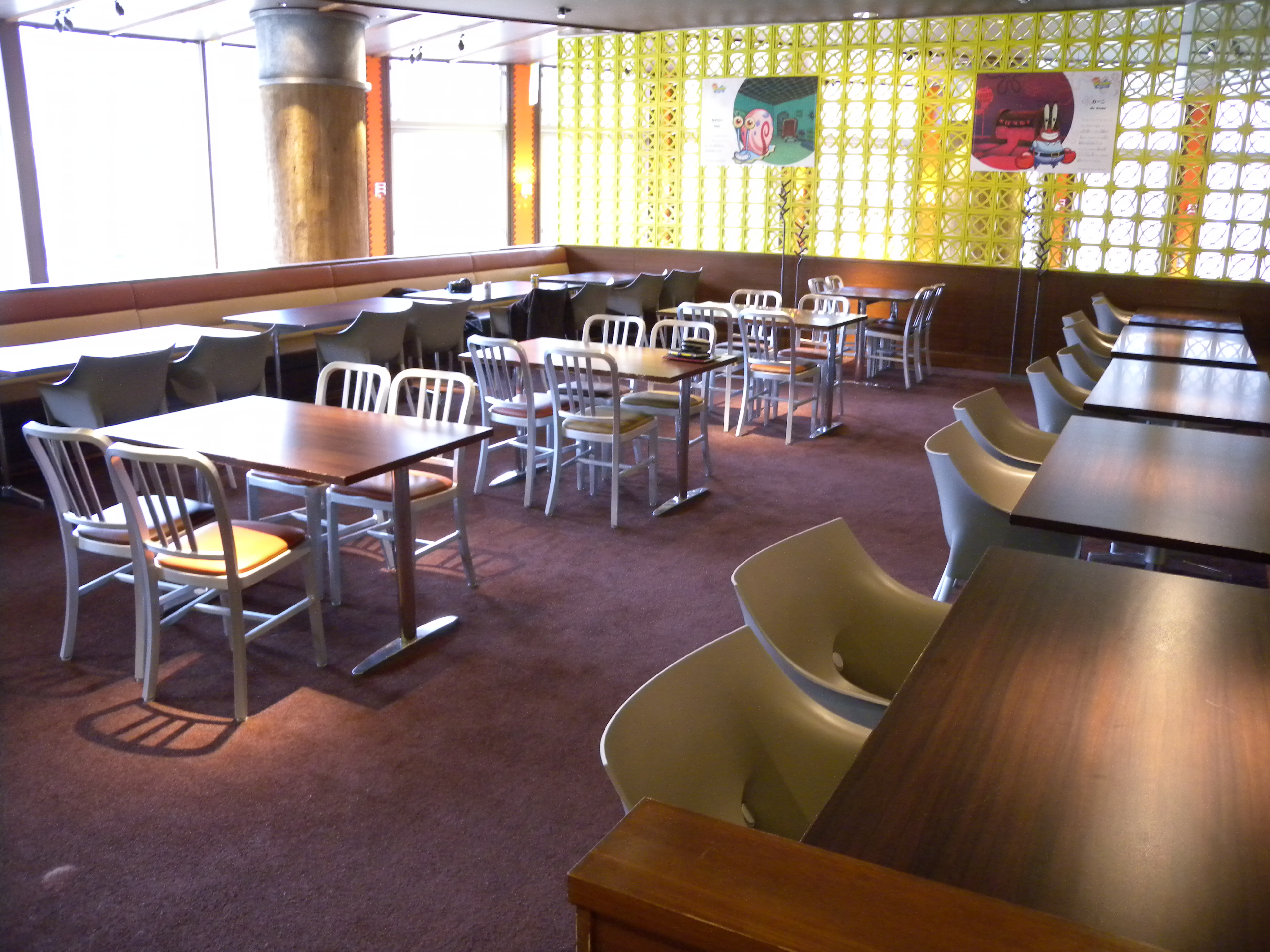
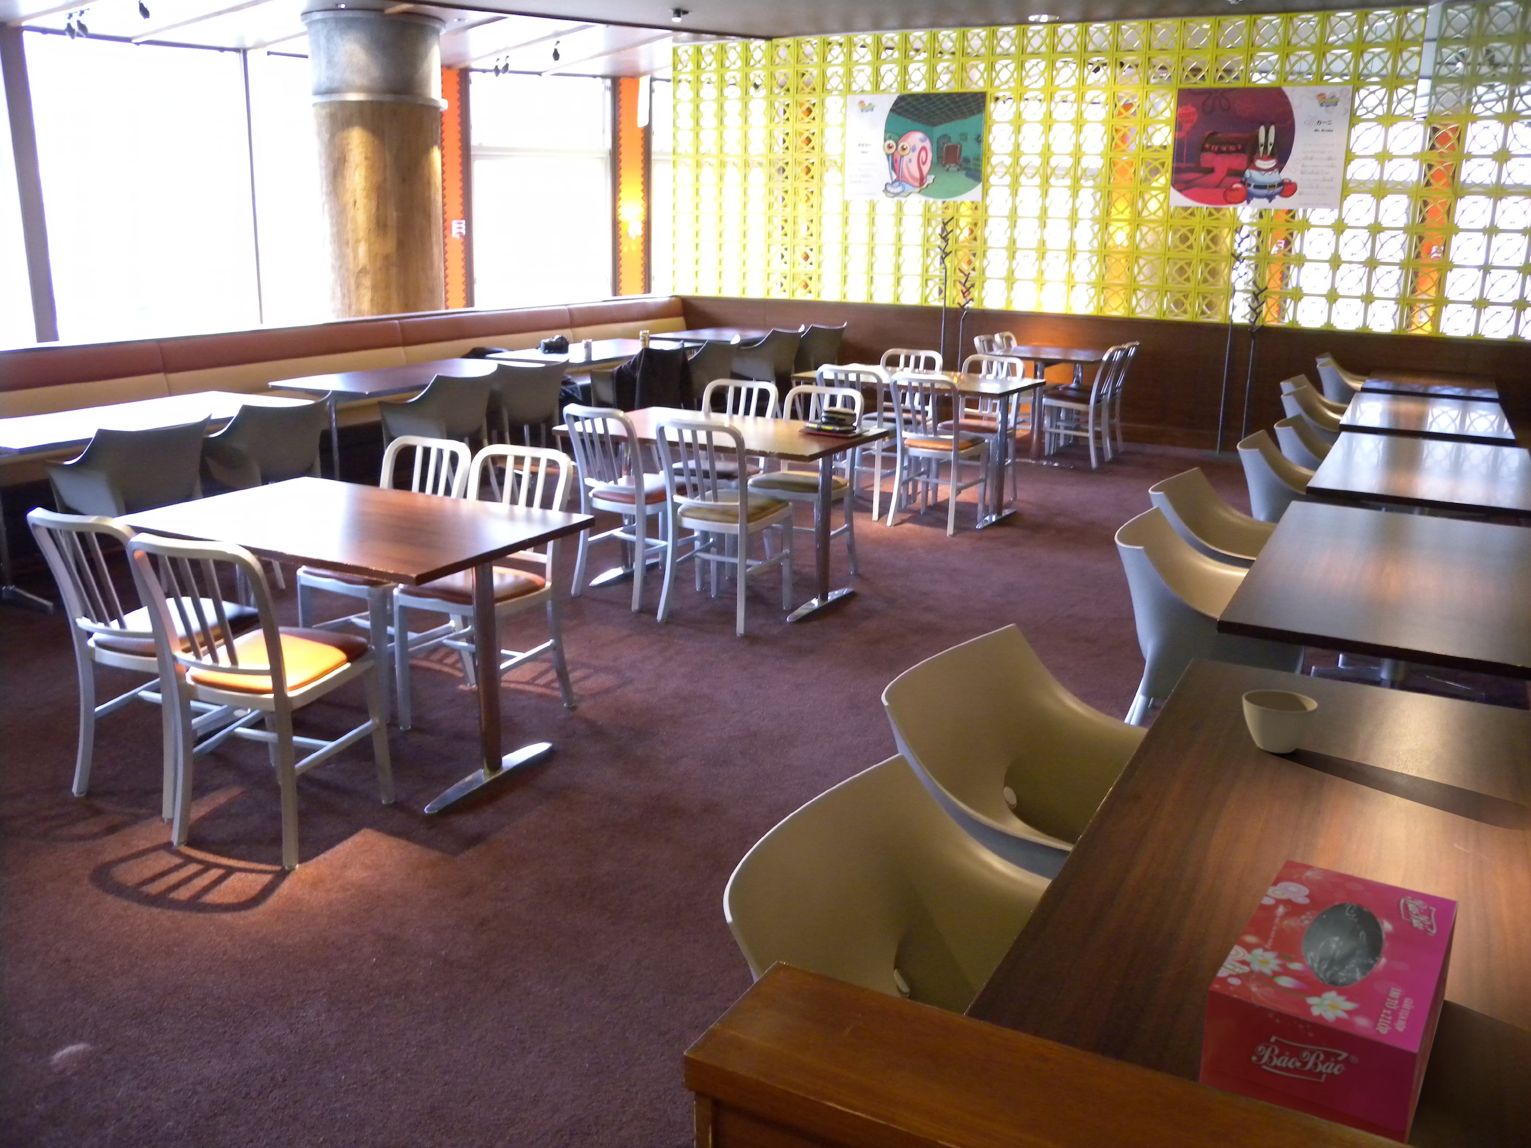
+ tissue box [1198,859,1459,1146]
+ flower pot [1242,690,1319,754]
